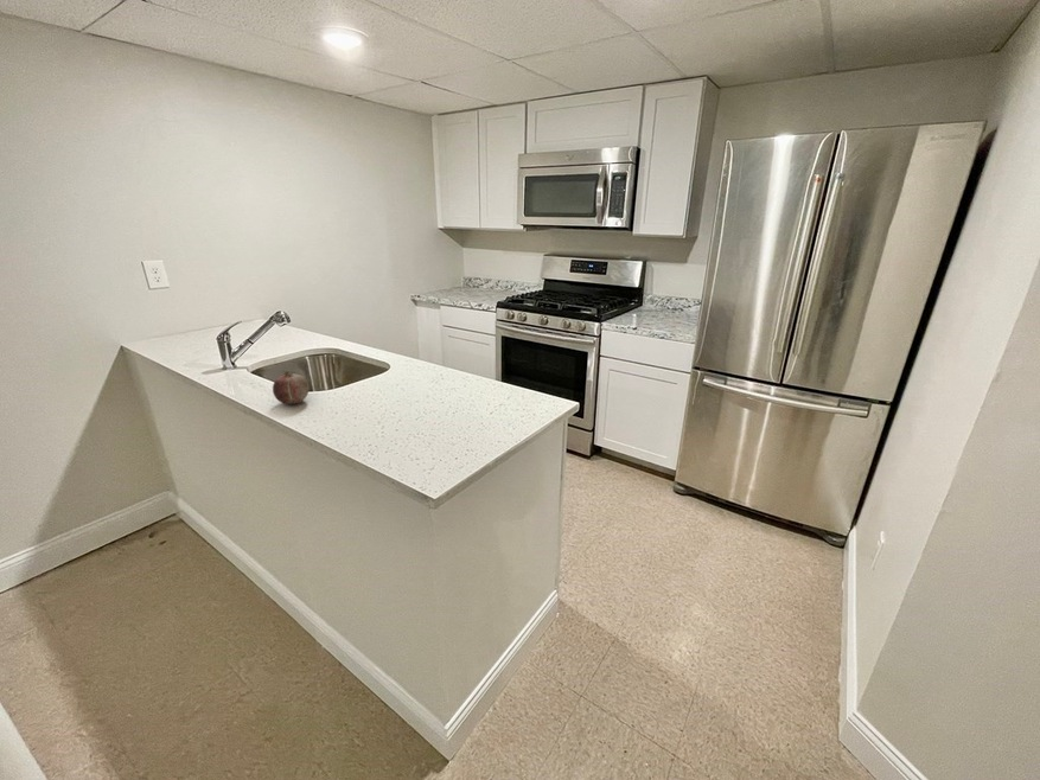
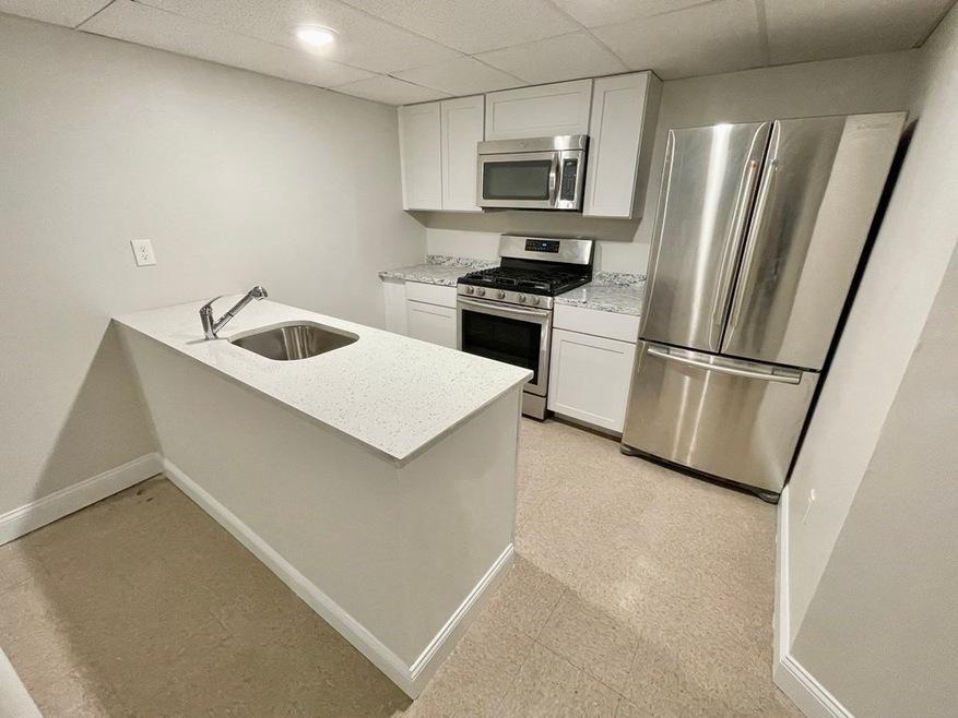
- fruit [272,370,310,405]
